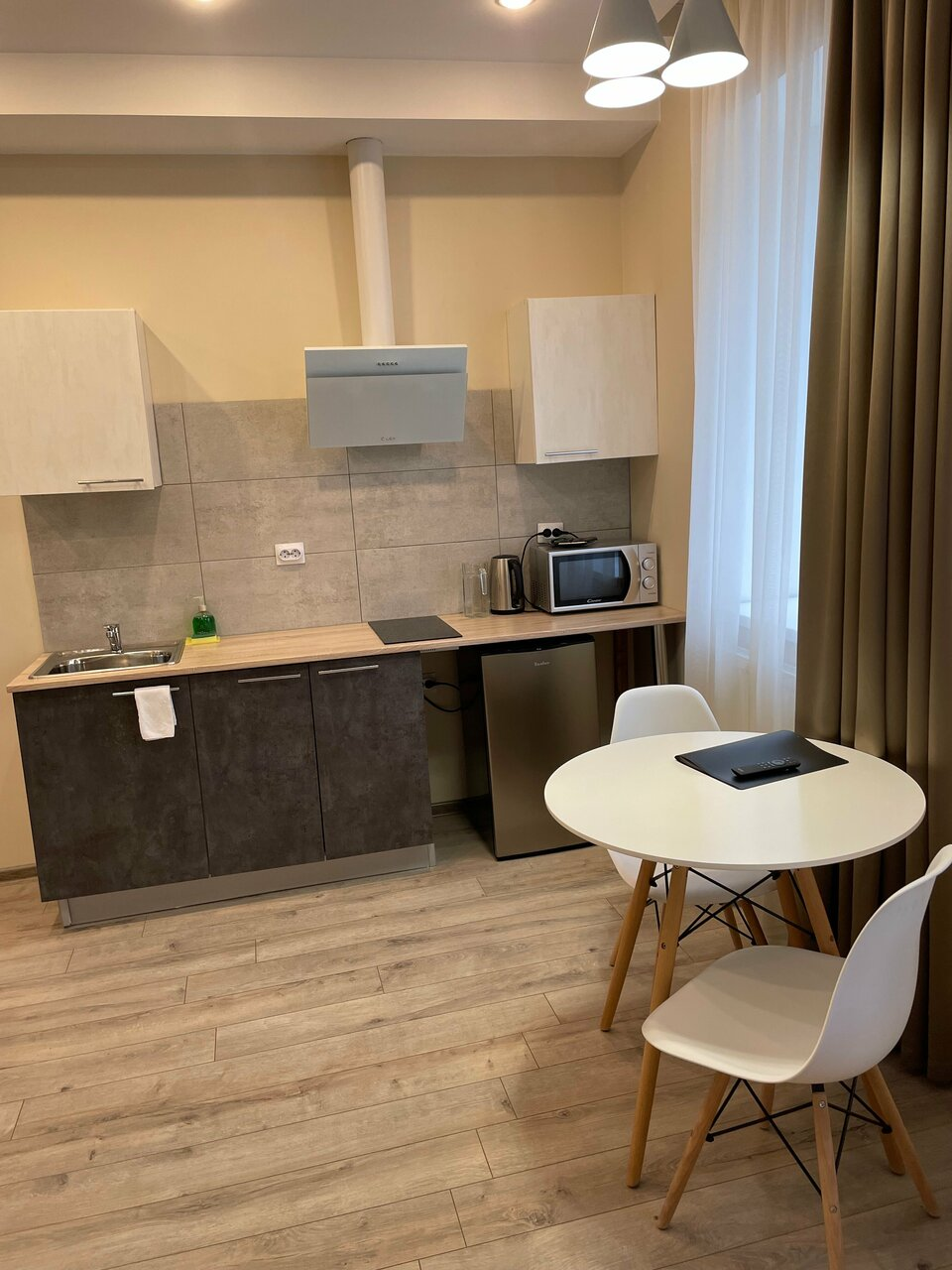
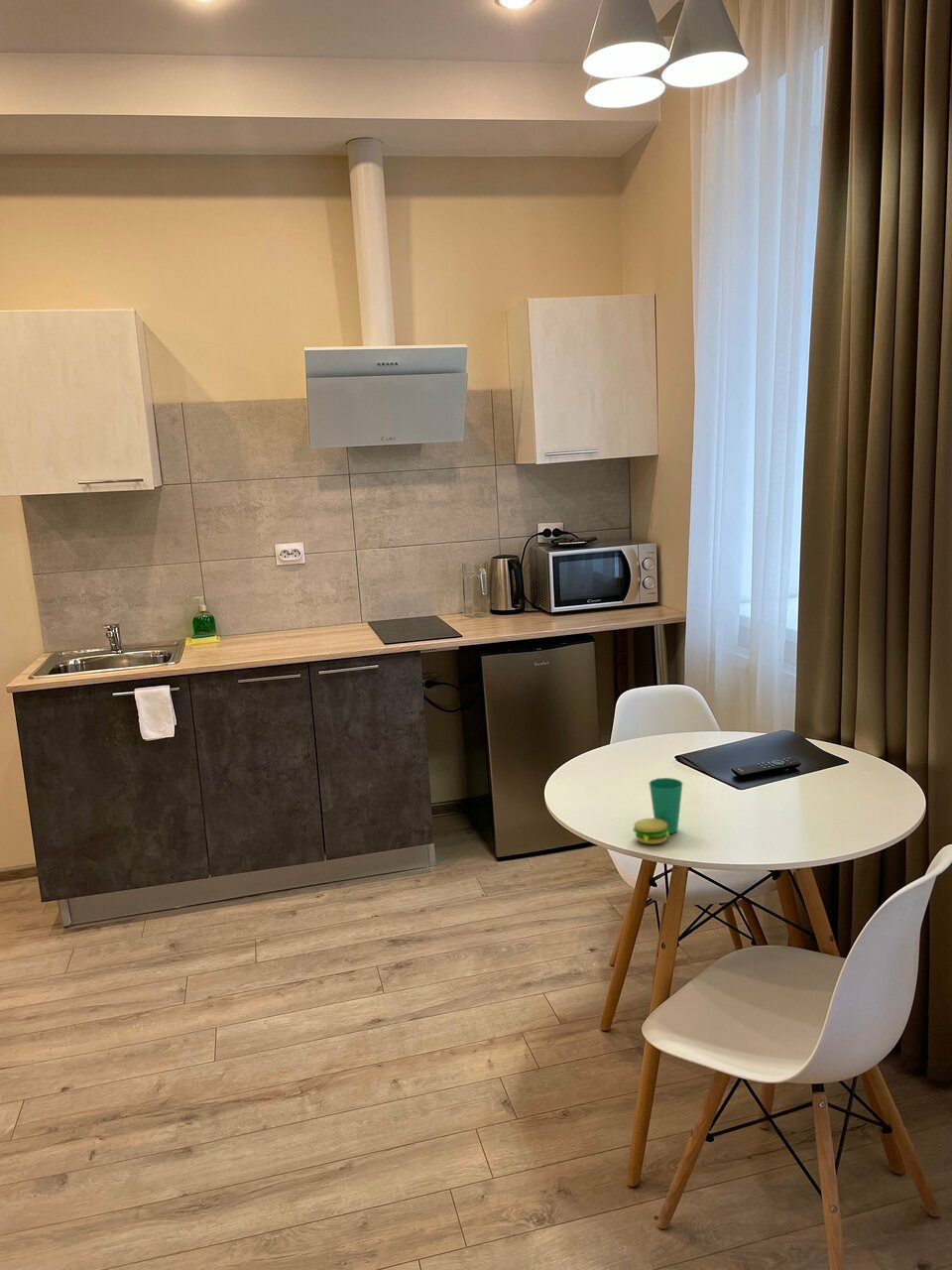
+ cup [632,777,684,845]
